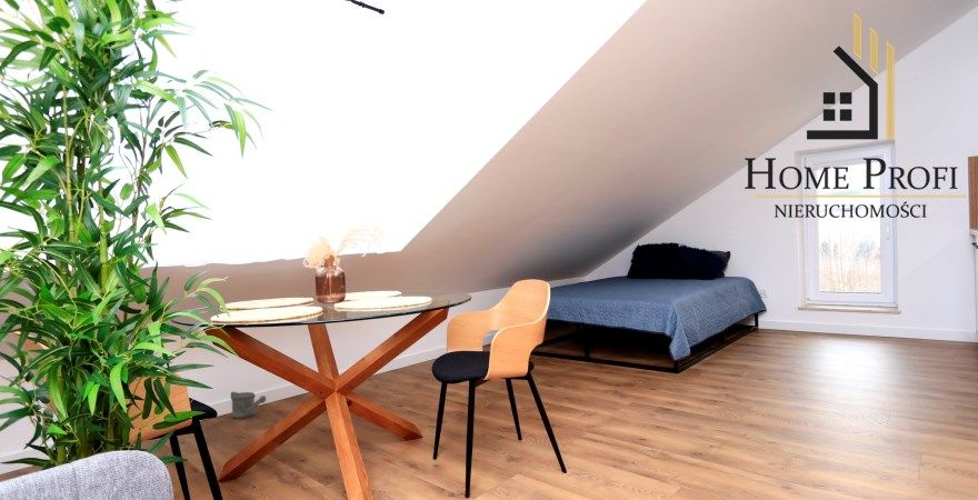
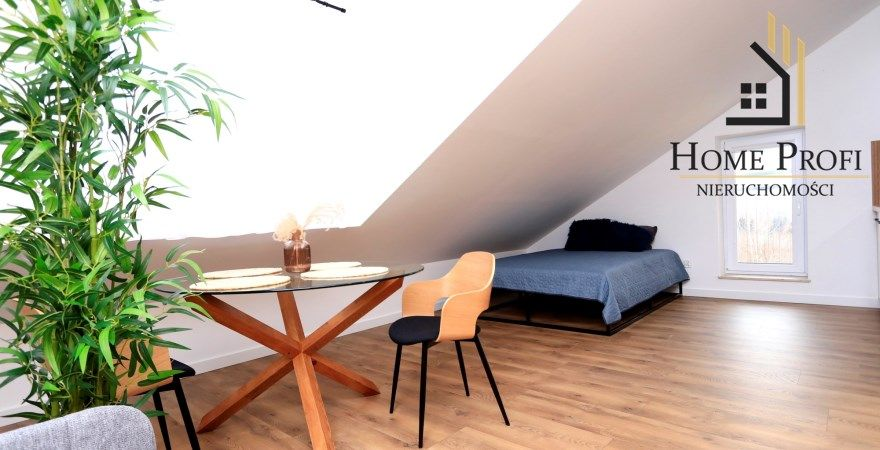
- watering can [230,391,267,420]
